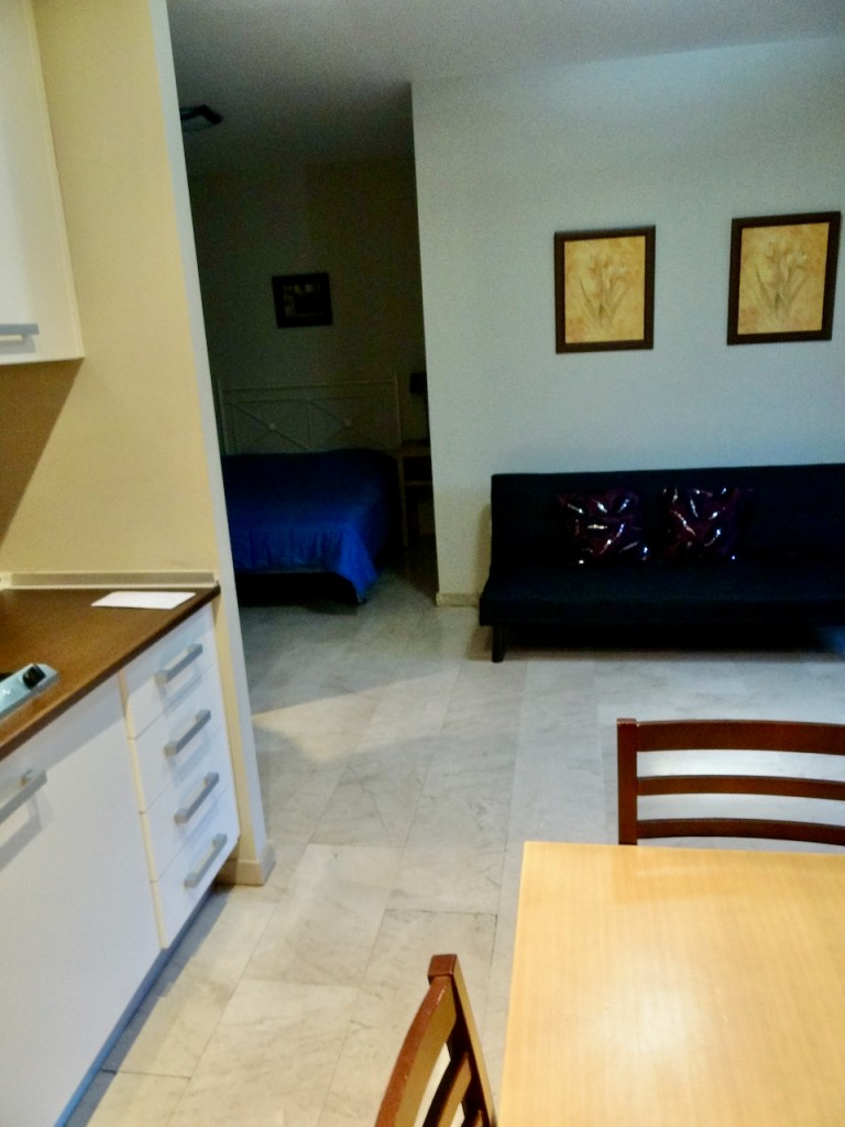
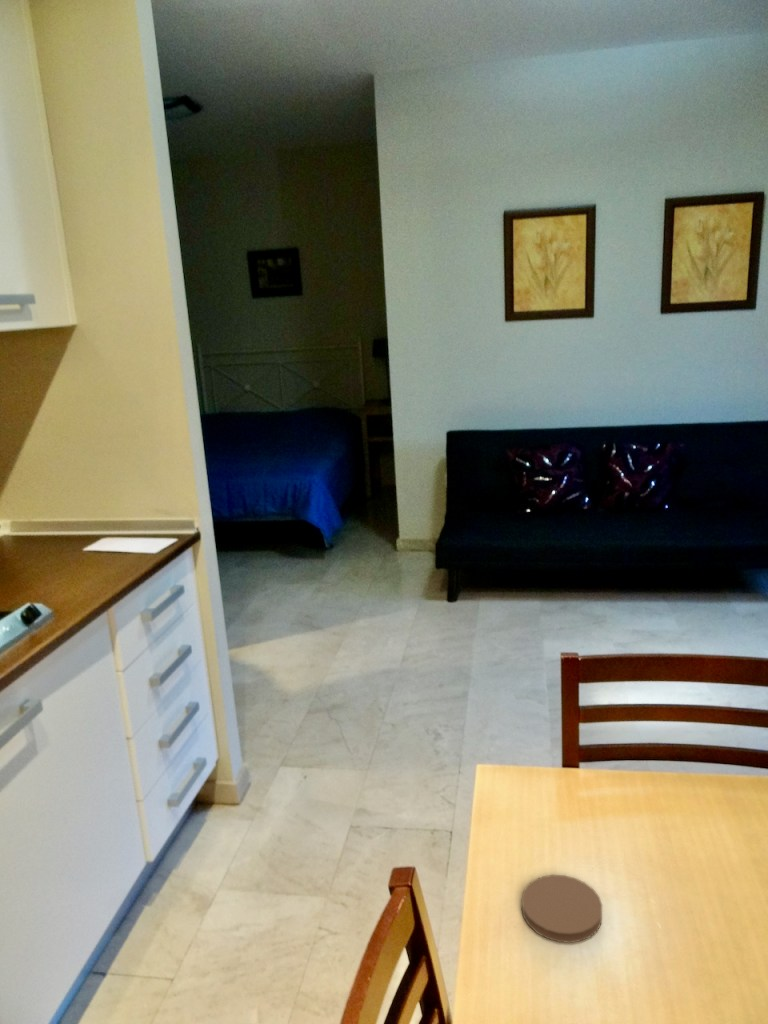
+ coaster [520,874,603,944]
